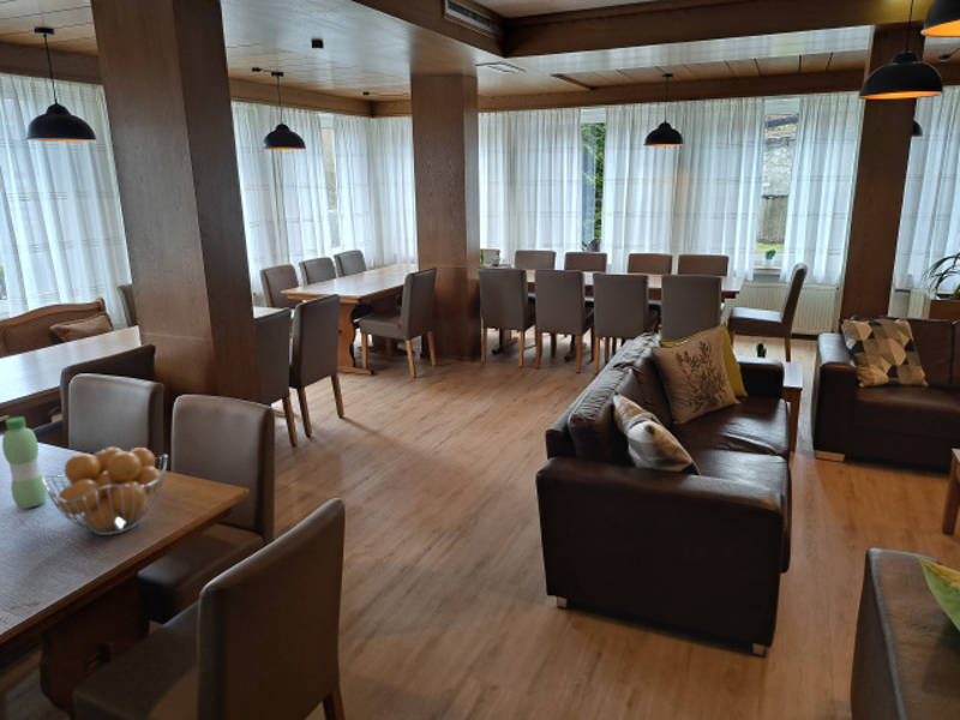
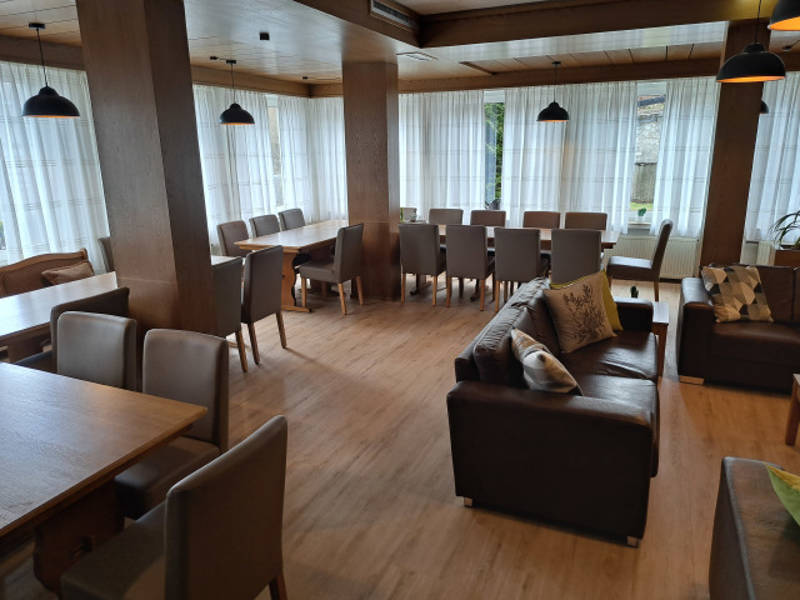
- water bottle [1,415,47,510]
- fruit basket [42,446,168,536]
